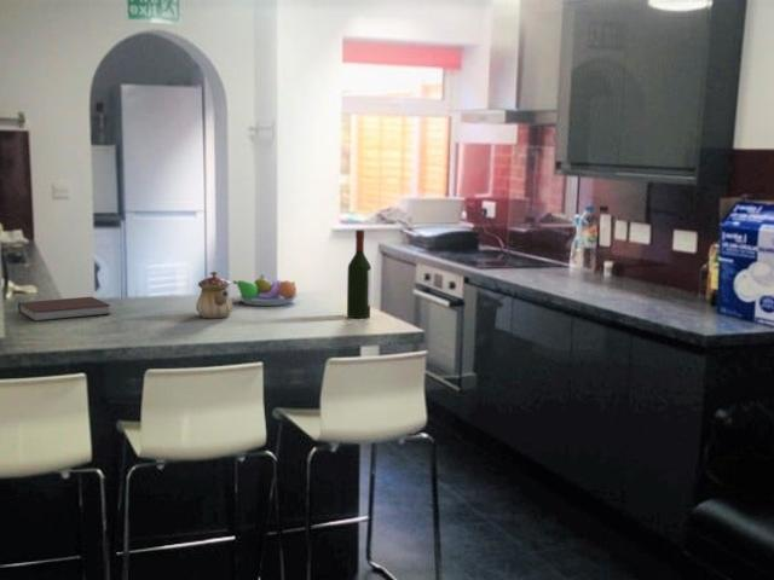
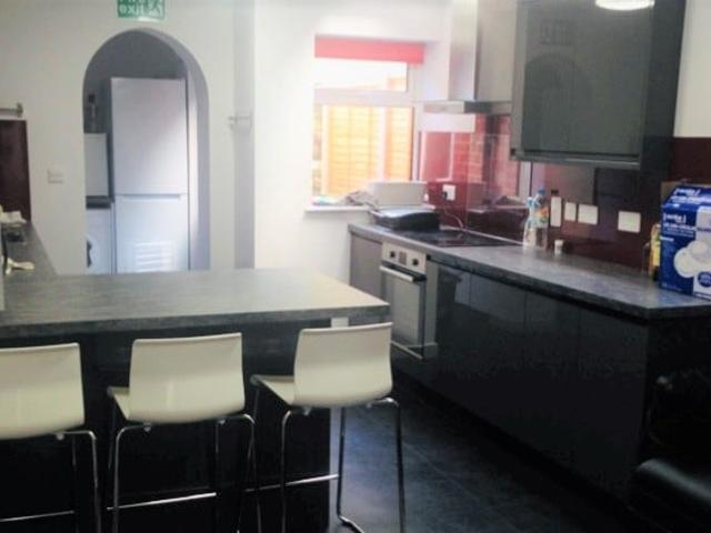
- notebook [17,296,111,323]
- fruit bowl [232,273,299,307]
- wine bottle [346,228,372,319]
- teapot [195,271,235,319]
